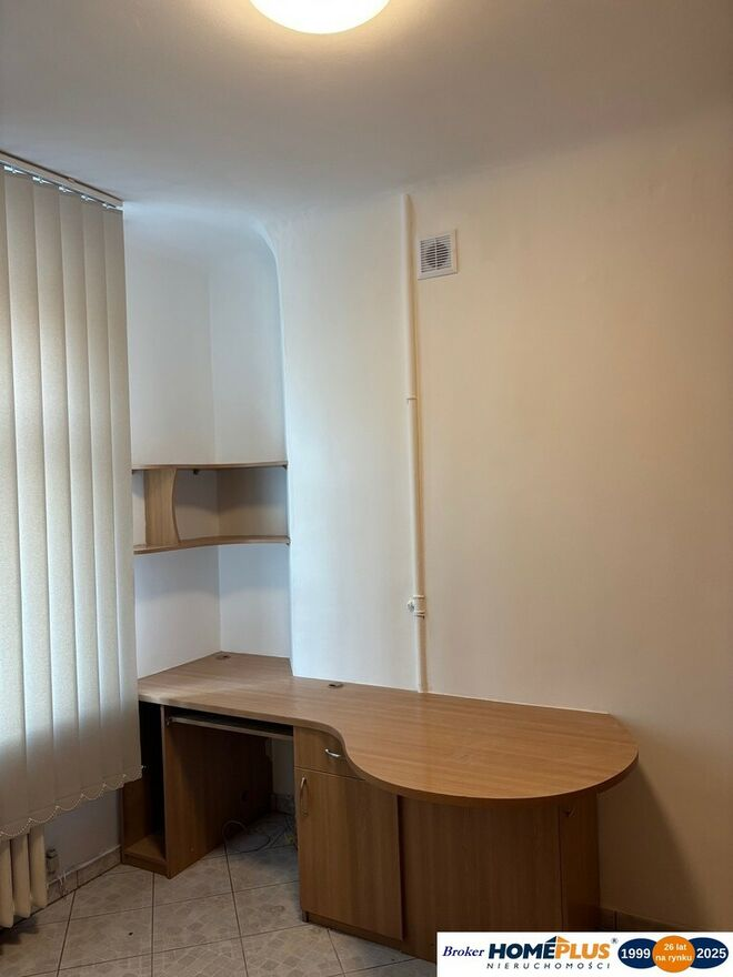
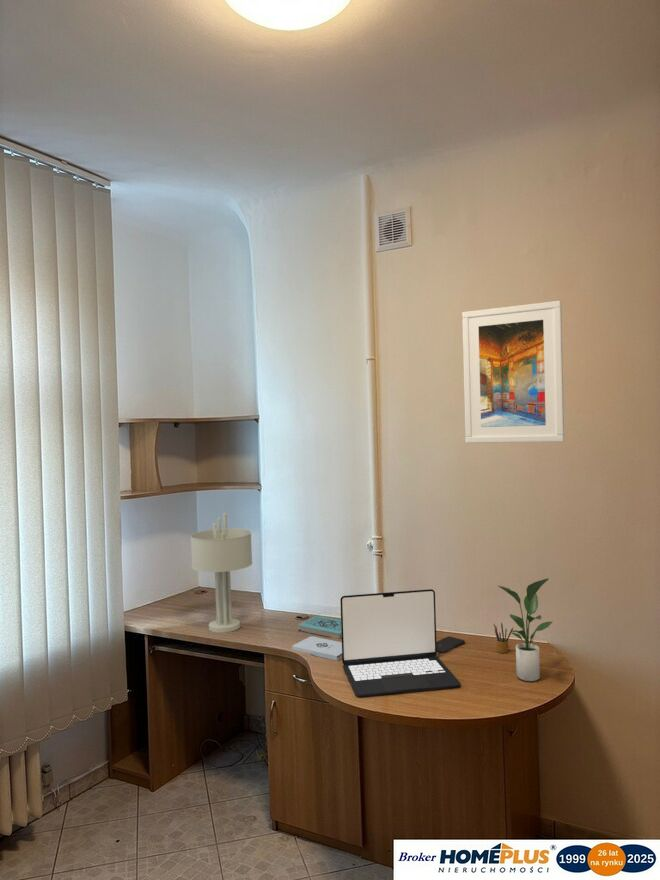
+ potted plant [497,577,553,682]
+ smartphone [436,635,466,654]
+ book [297,615,342,640]
+ notepad [291,635,342,662]
+ laptop [339,588,462,698]
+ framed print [461,300,565,444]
+ pencil box [493,621,514,654]
+ table lamp [189,512,253,634]
